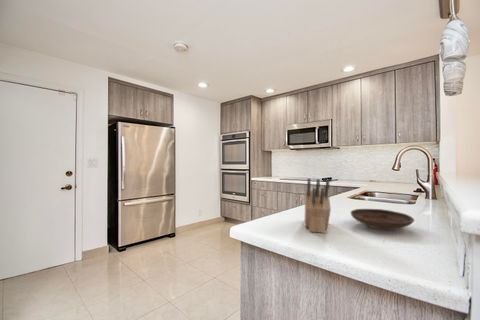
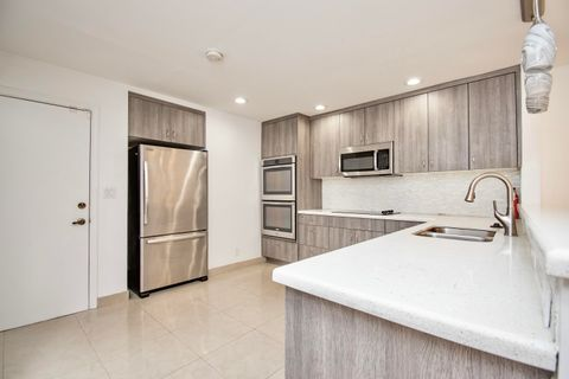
- knife block [304,177,332,234]
- bowl [350,208,415,231]
